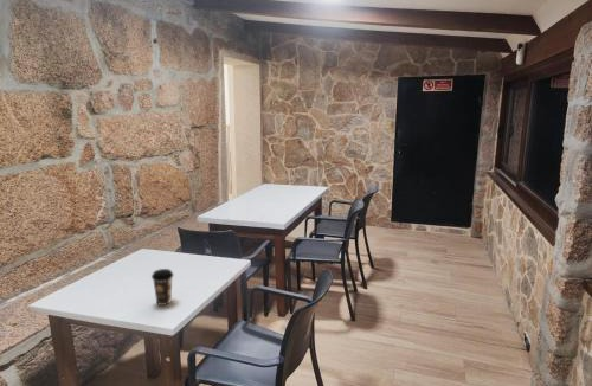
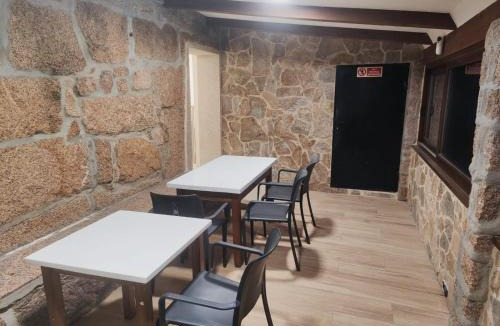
- coffee cup [150,268,174,307]
